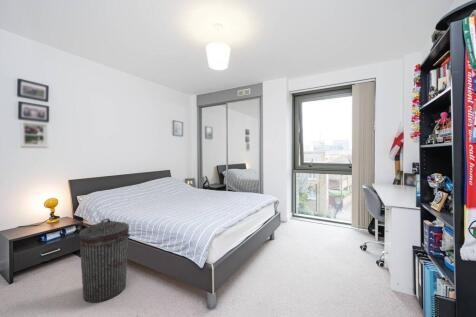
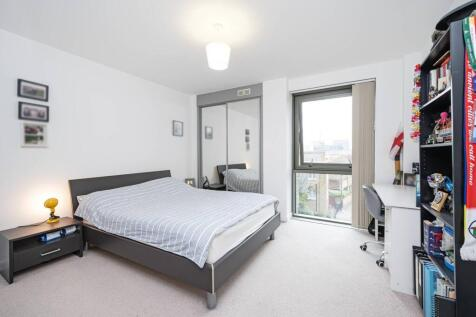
- trash can [78,218,131,304]
